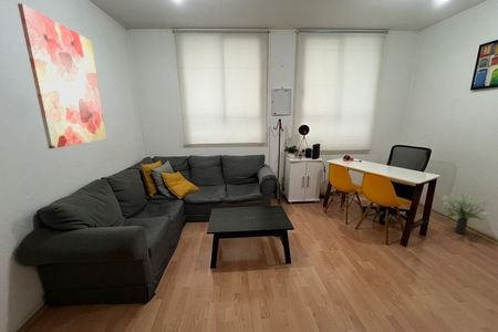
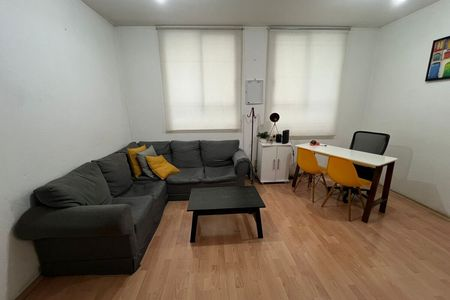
- potted plant [440,193,498,236]
- wall art [17,2,107,149]
